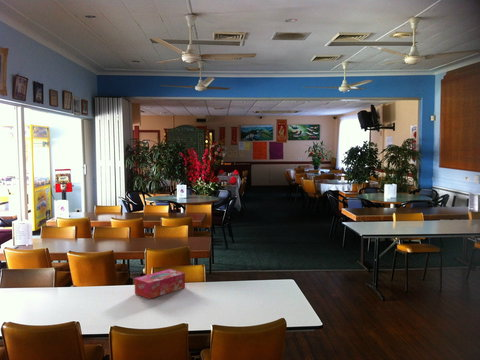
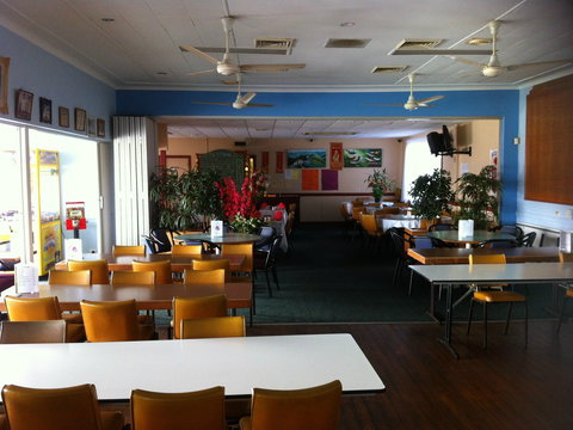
- tissue box [134,268,186,300]
